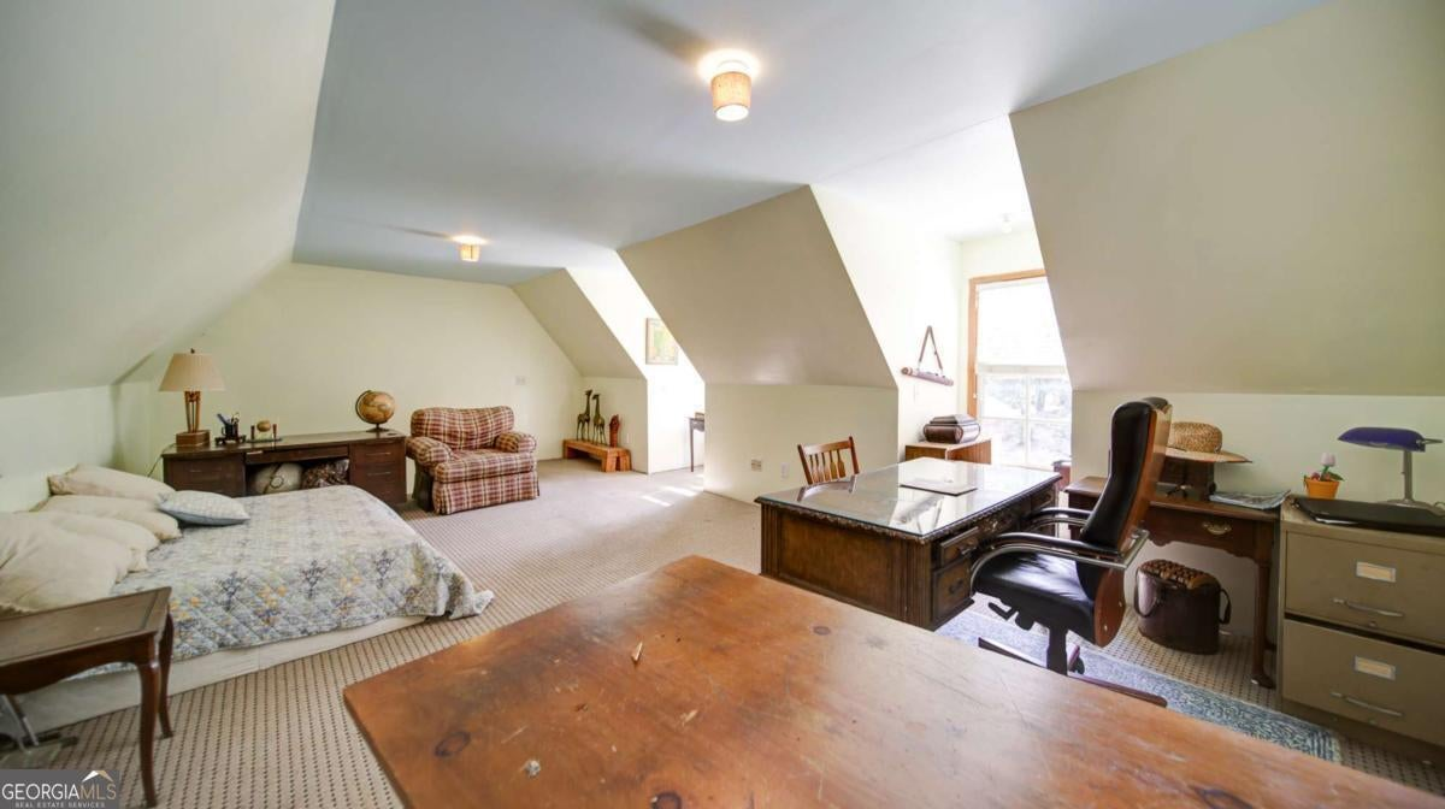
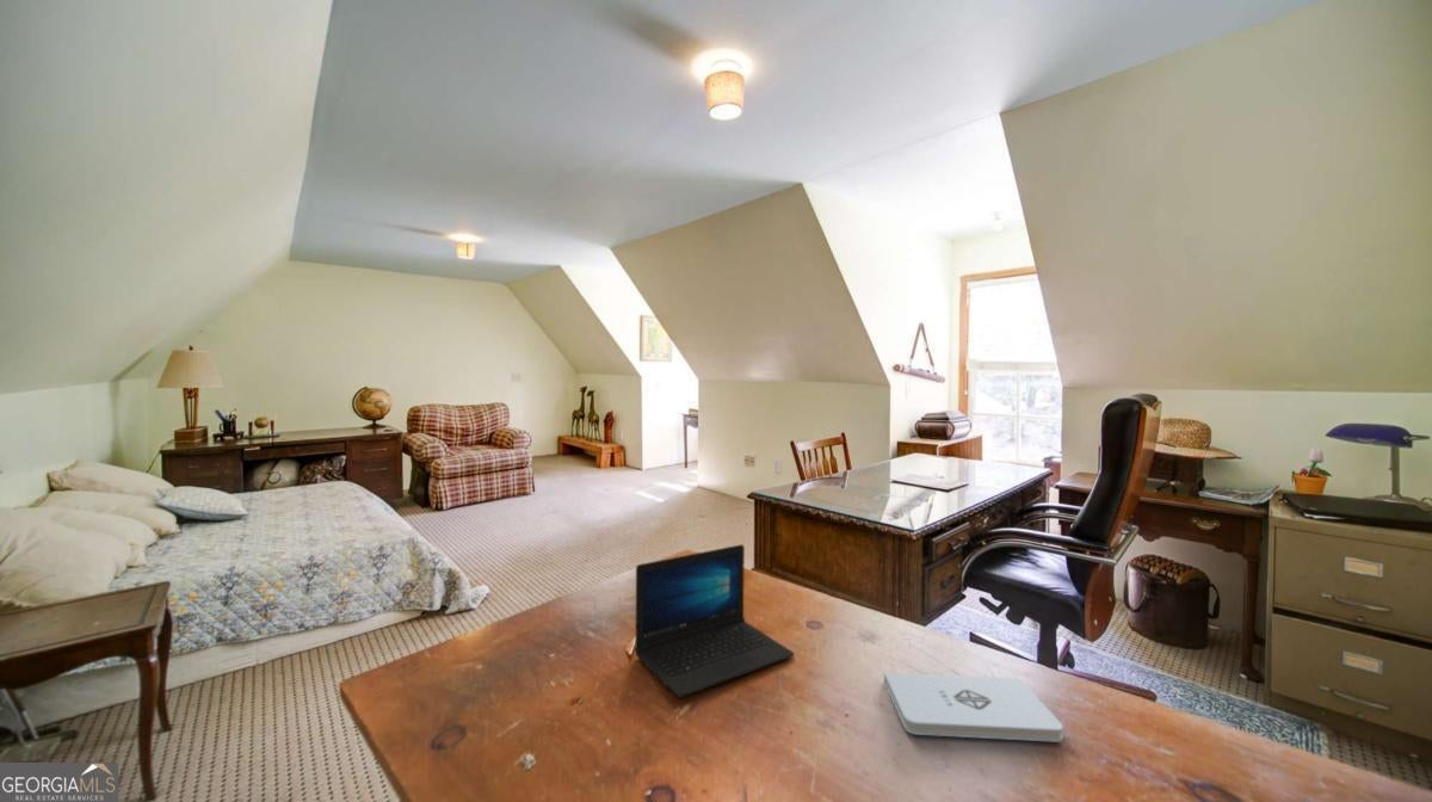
+ laptop [634,543,795,698]
+ notepad [883,671,1064,744]
